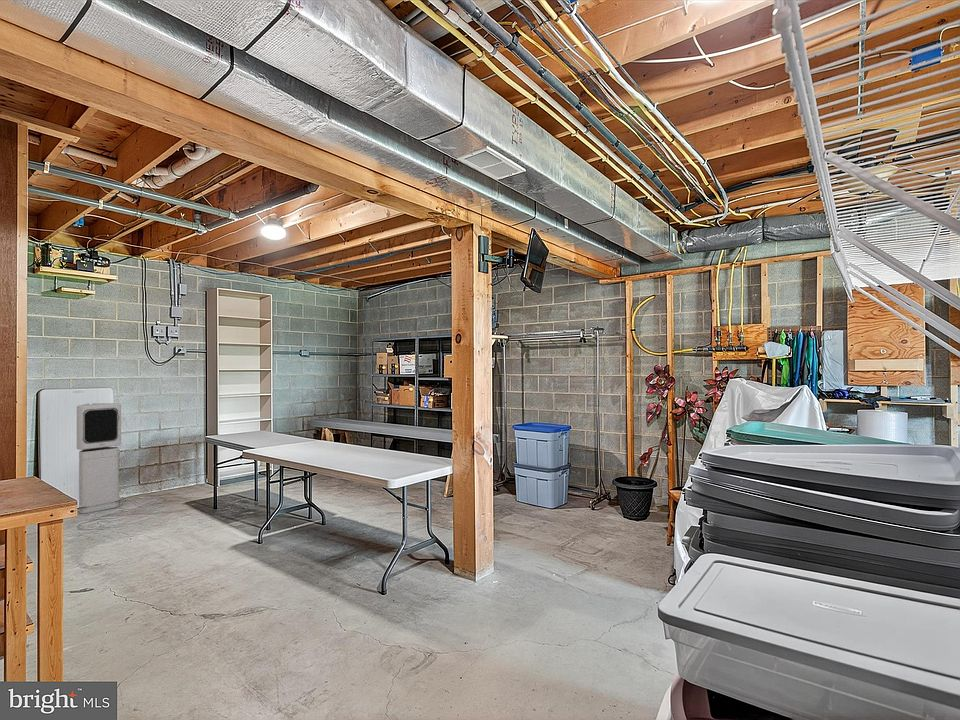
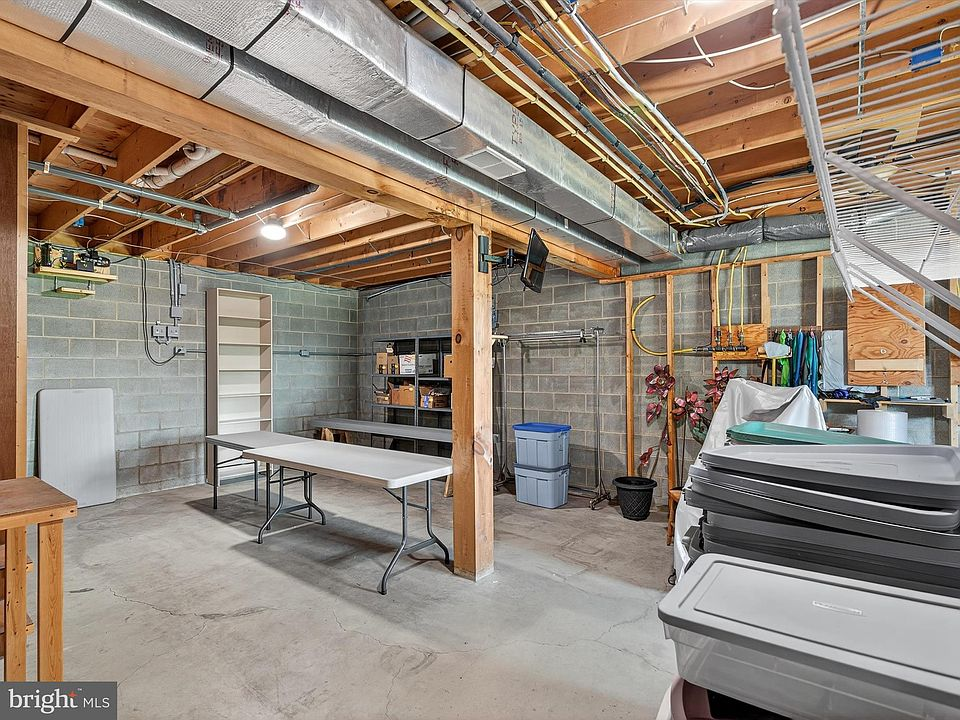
- air purifier [76,402,122,514]
